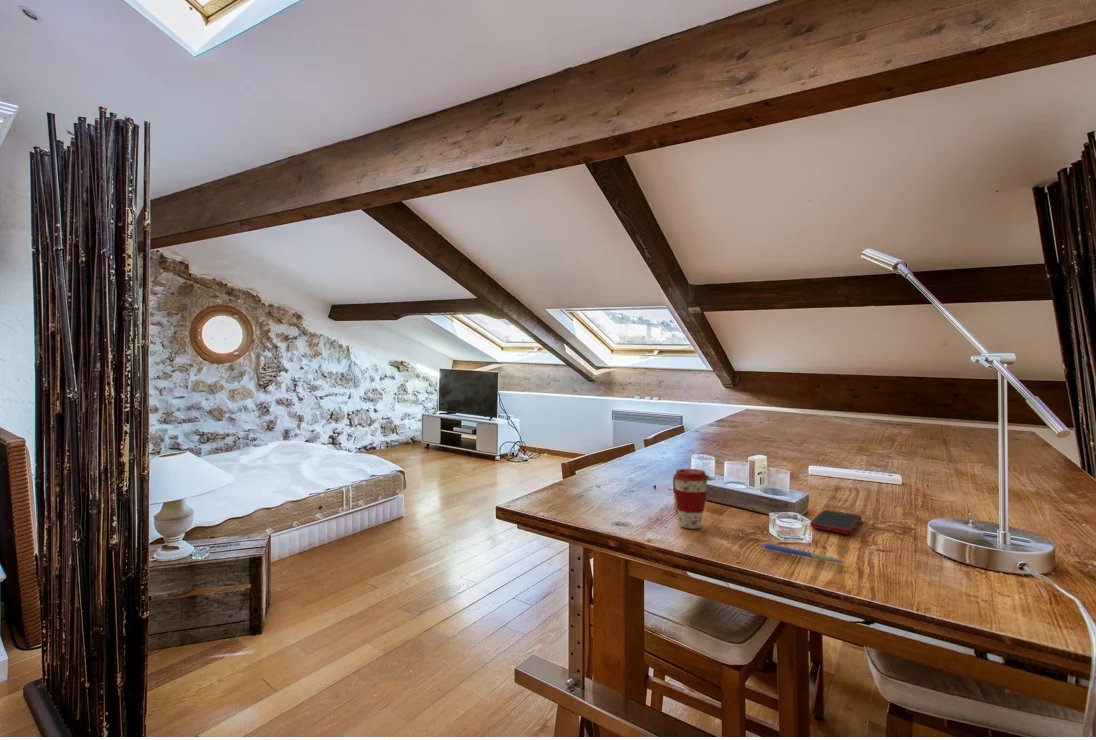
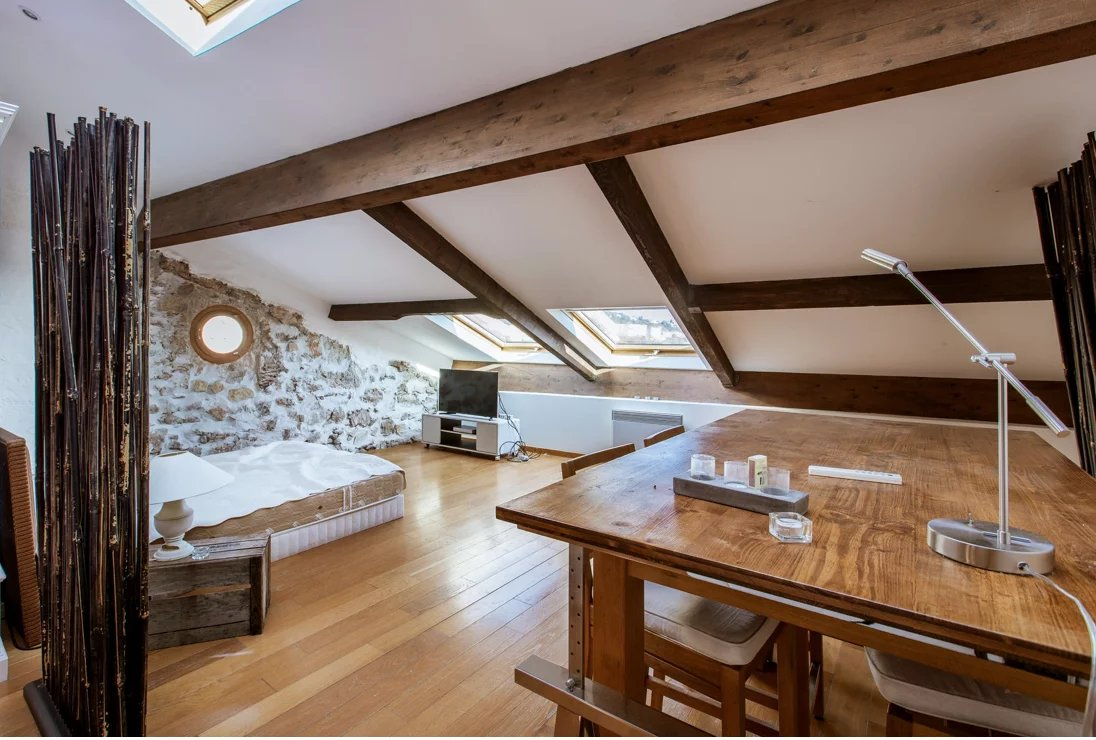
- coffee cup [672,468,709,530]
- pen [758,542,846,564]
- cell phone [809,509,863,535]
